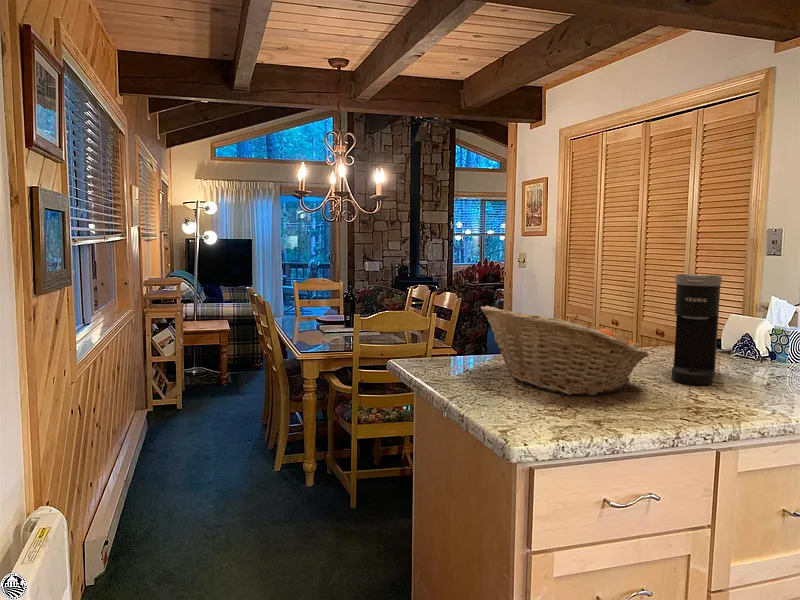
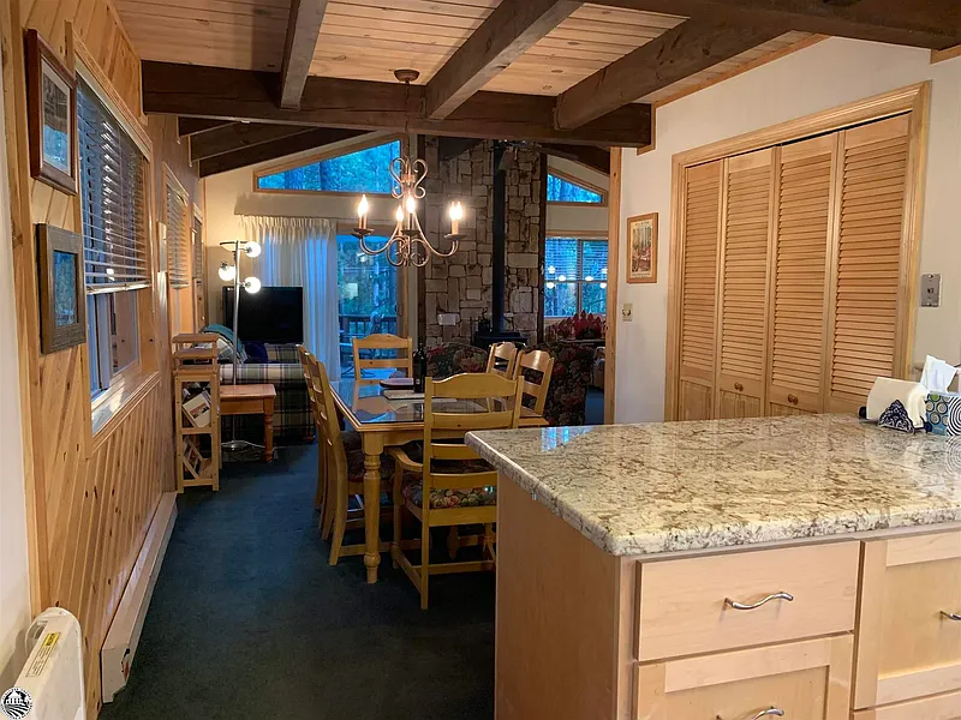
- fruit basket [480,305,650,397]
- coffee maker [670,273,723,386]
